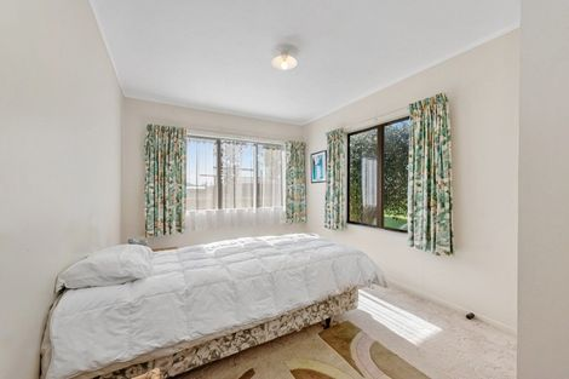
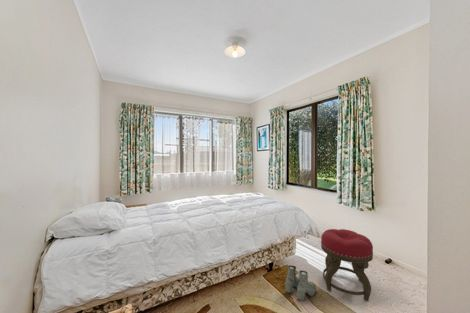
+ boots [285,264,317,302]
+ stool [320,228,374,302]
